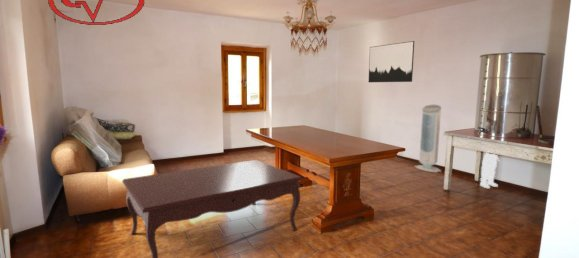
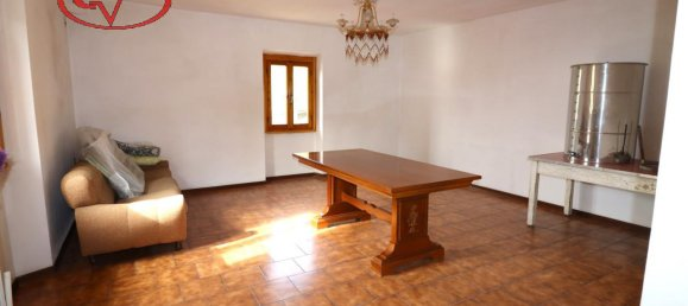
- air purifier [414,104,442,173]
- coffee table [121,159,304,258]
- wall art [368,40,415,83]
- boots [479,152,500,189]
